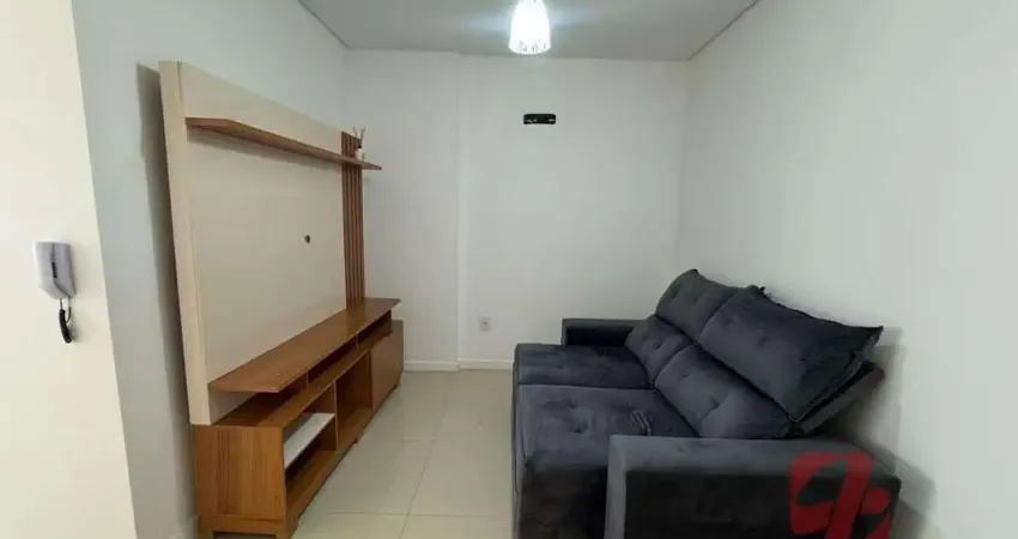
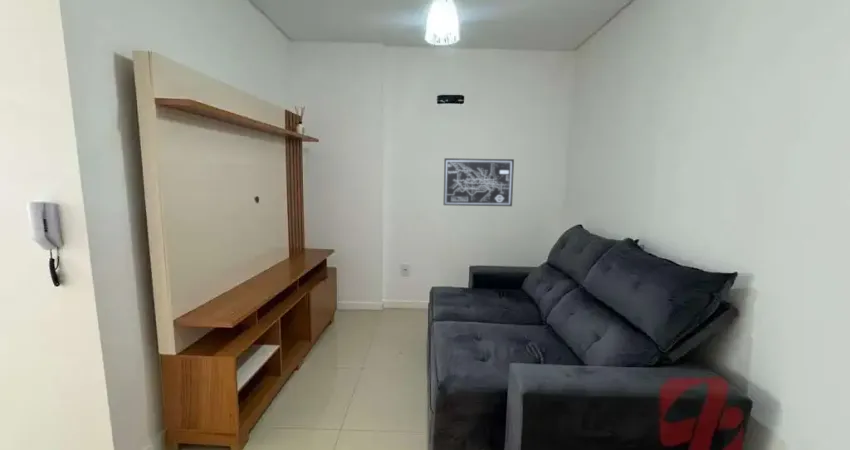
+ wall art [443,157,515,207]
